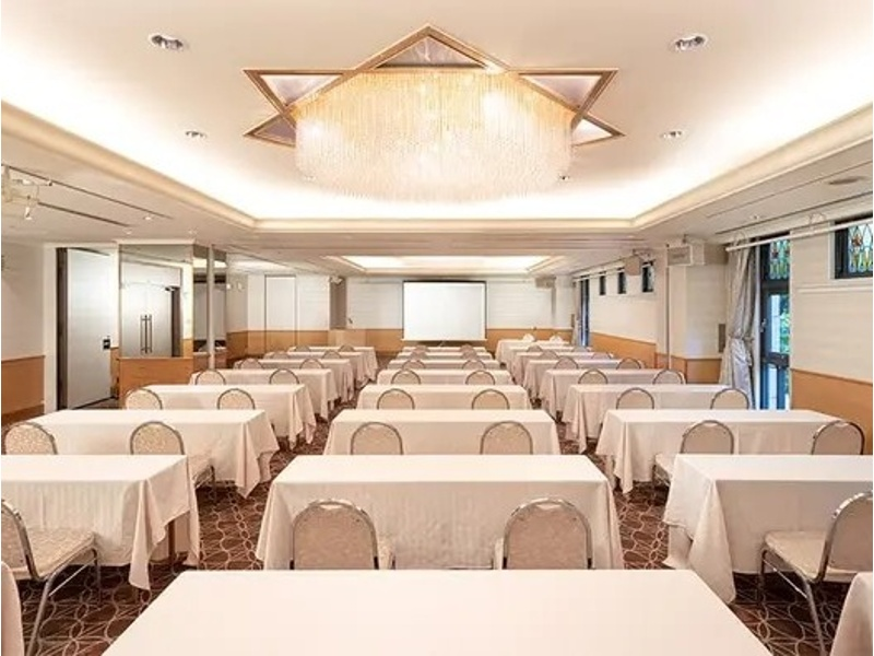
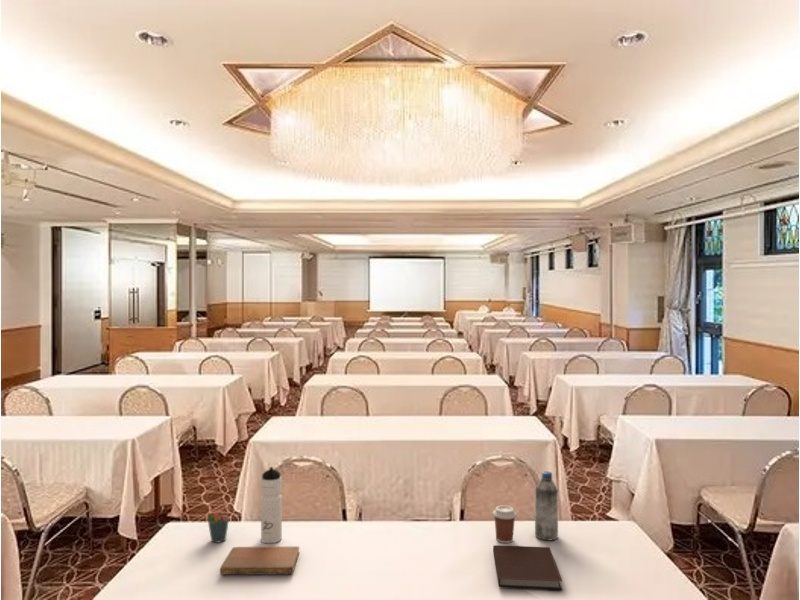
+ pen holder [206,505,231,544]
+ coffee cup [492,504,518,544]
+ water bottle [534,470,559,542]
+ notebook [219,545,300,576]
+ notebook [492,544,563,591]
+ water bottle [260,466,283,544]
